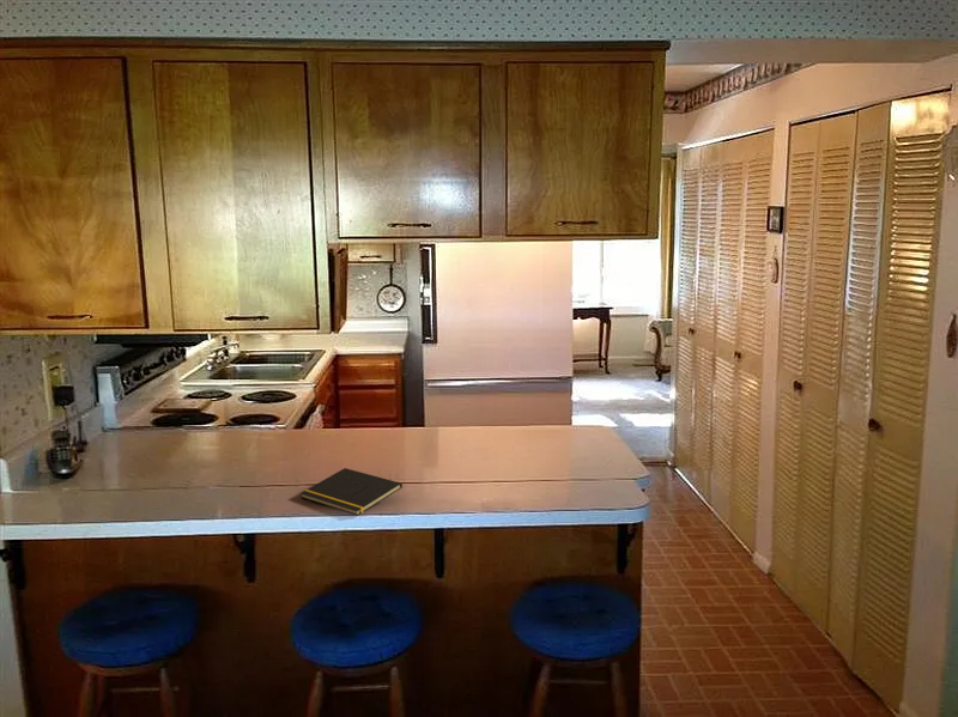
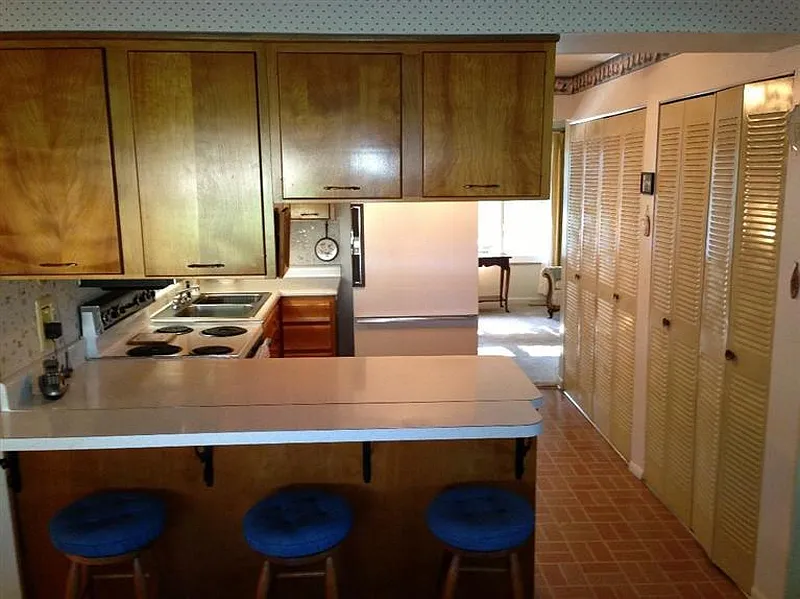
- notepad [299,467,404,517]
